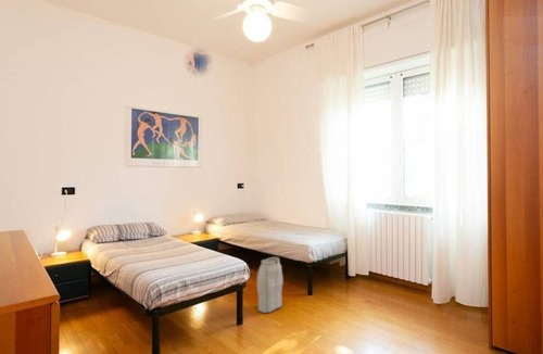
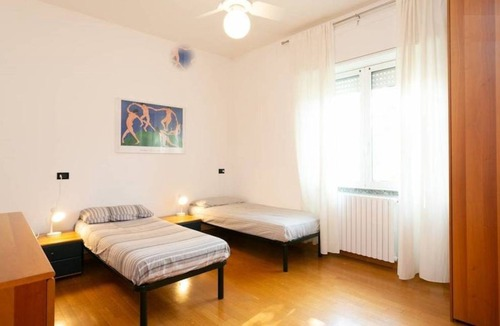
- skirt [256,256,283,314]
